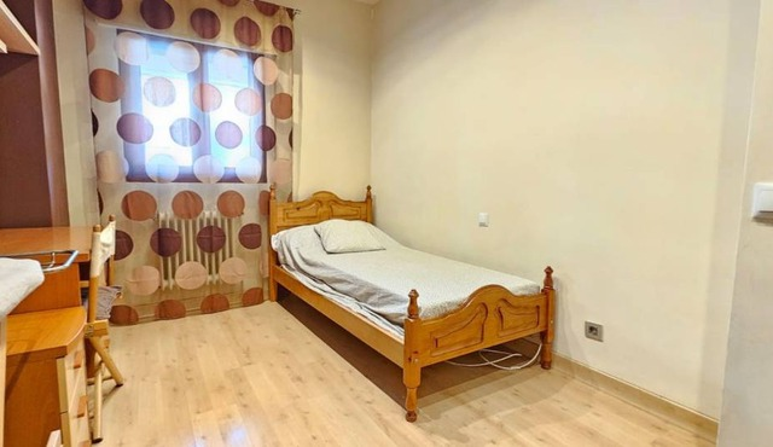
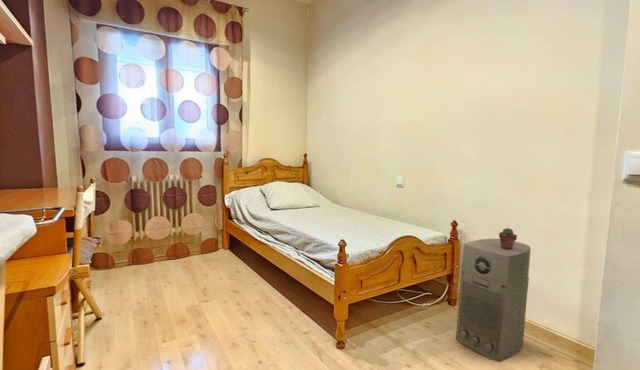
+ potted succulent [498,227,518,250]
+ air purifier [455,238,532,363]
